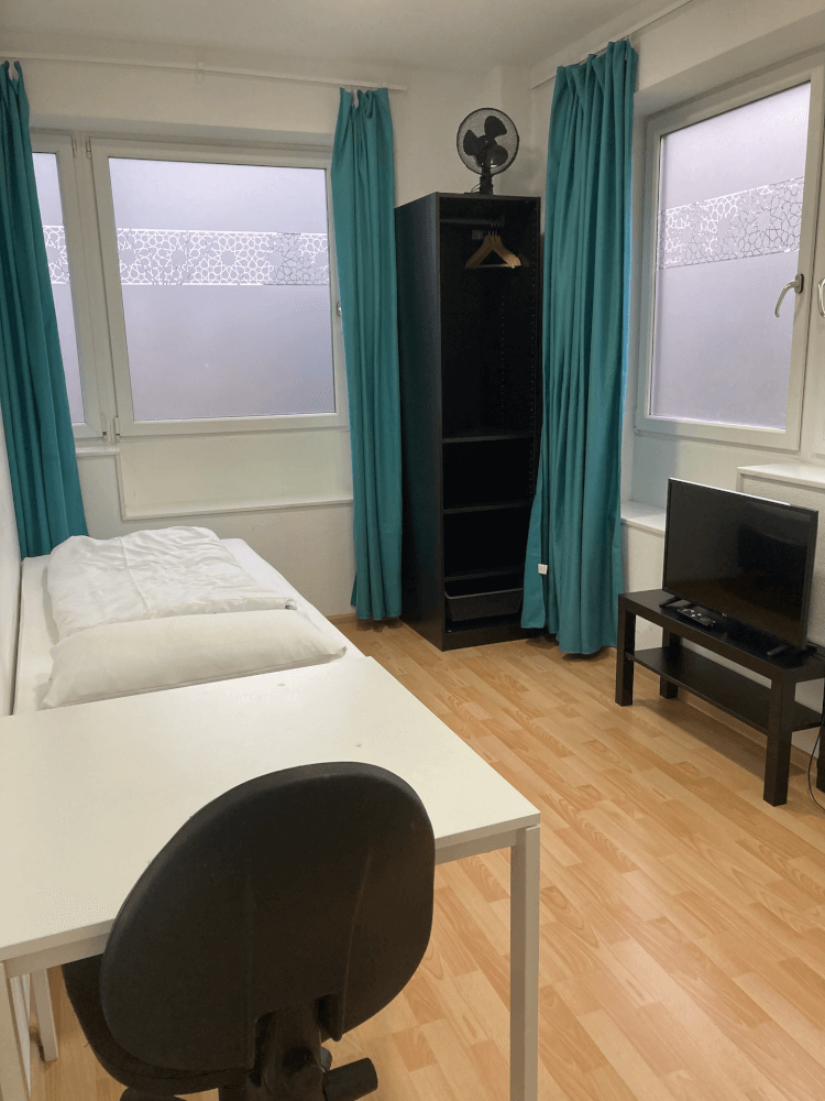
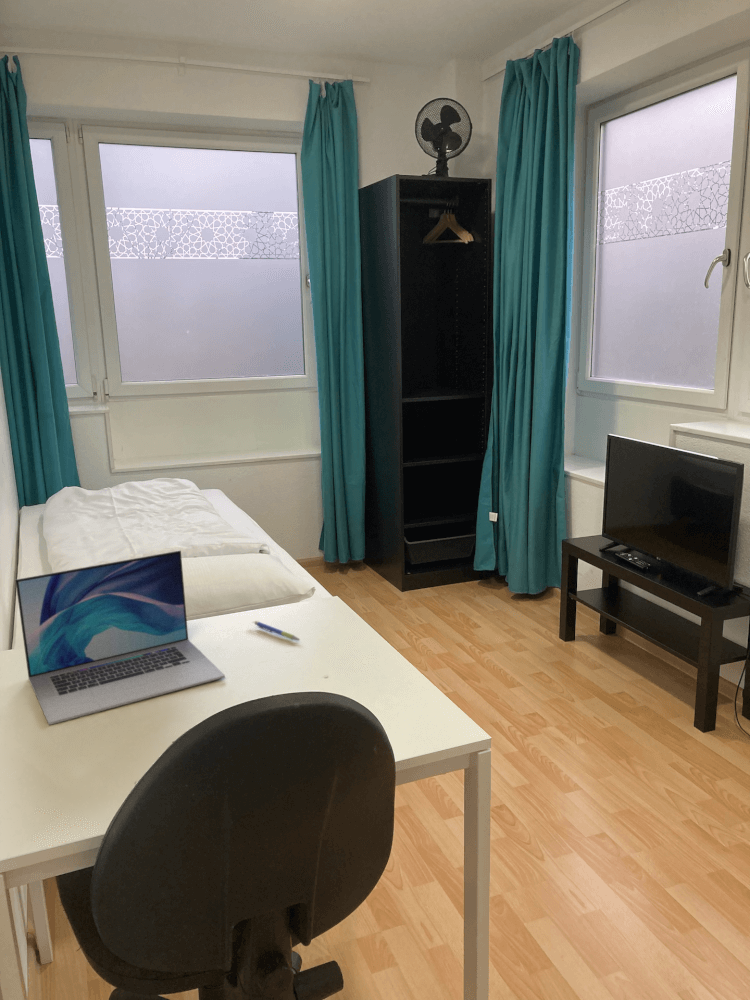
+ pen [254,620,301,641]
+ laptop [14,549,226,726]
